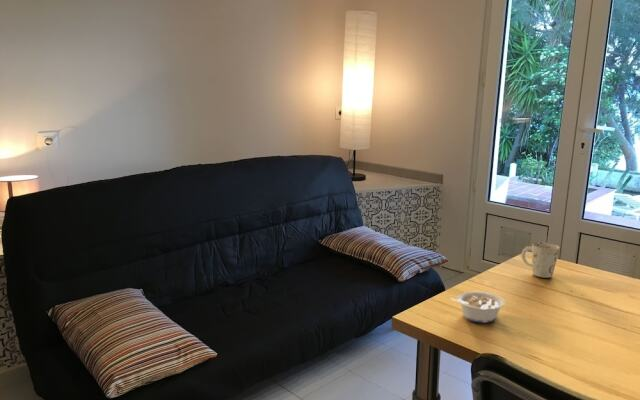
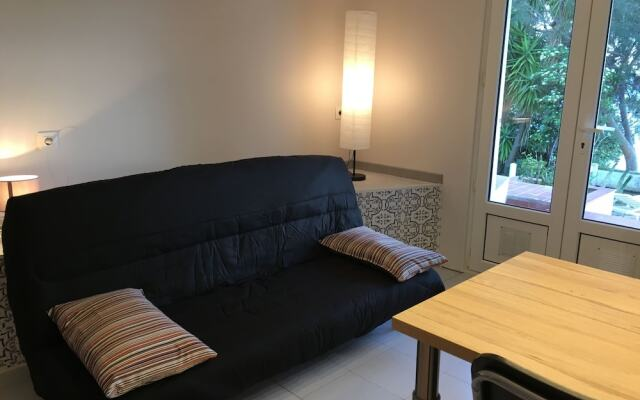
- mug [520,241,560,279]
- legume [449,291,506,324]
